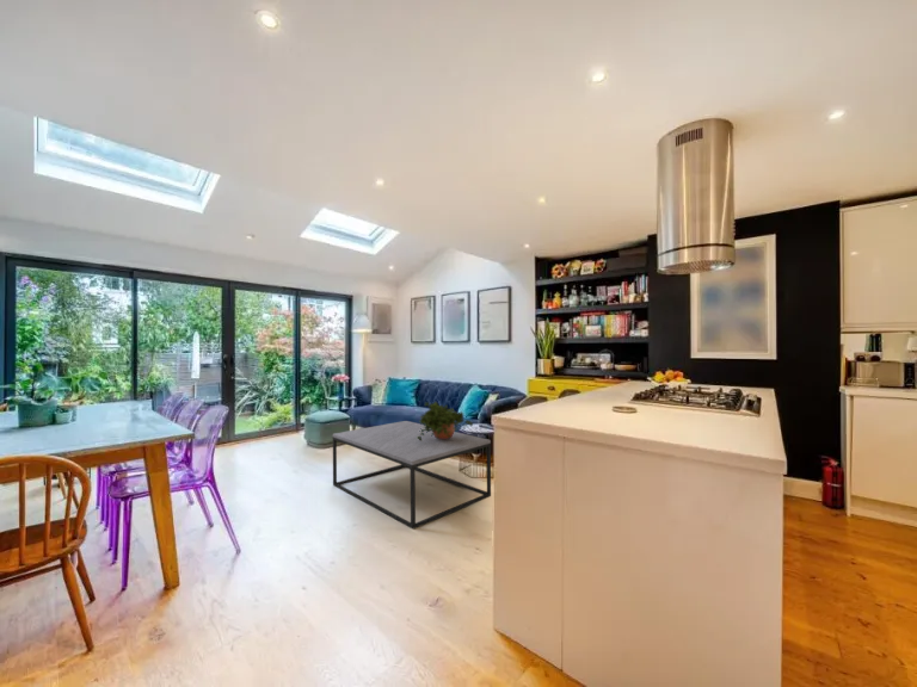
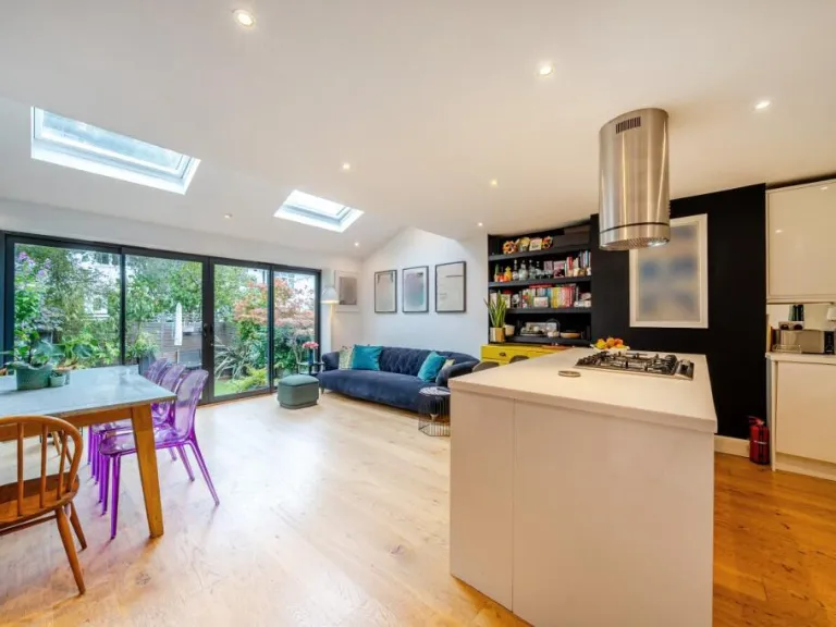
- potted plant [418,401,475,440]
- coffee table [332,420,492,531]
